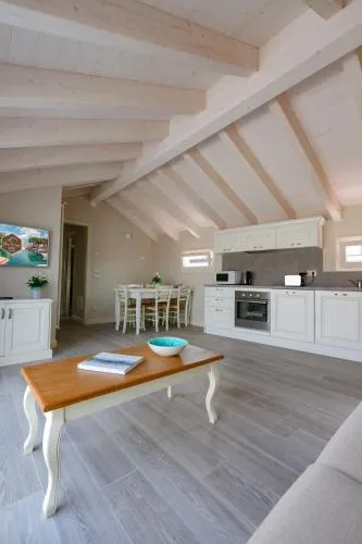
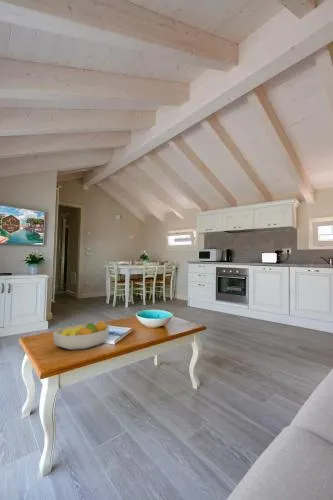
+ fruit bowl [52,320,111,351]
